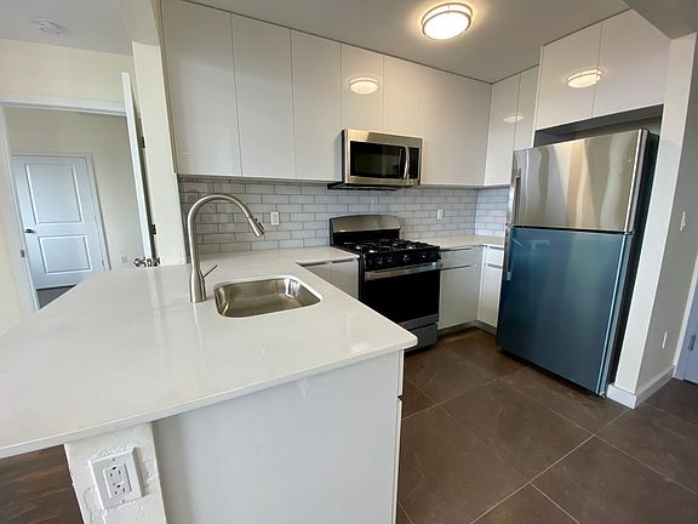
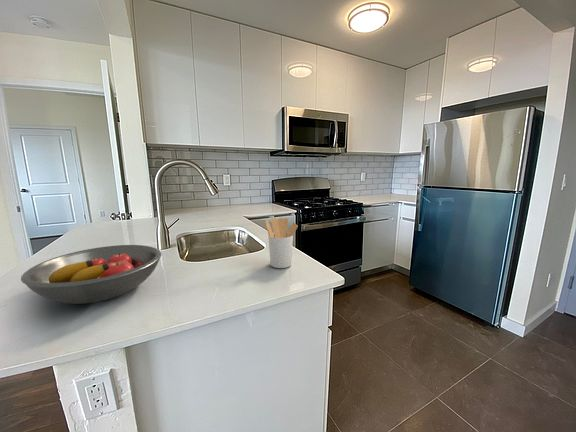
+ utensil holder [264,217,299,269]
+ fruit bowl [20,244,162,305]
